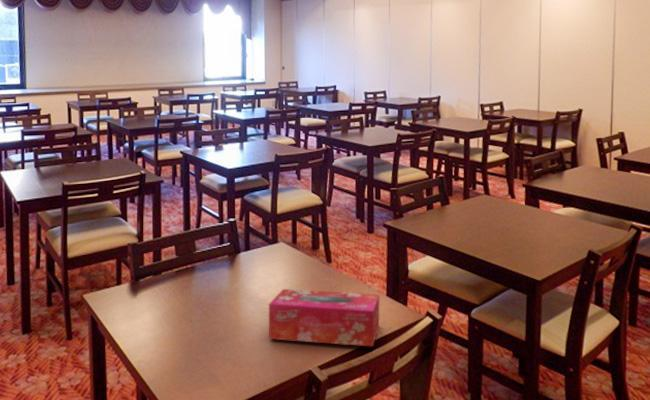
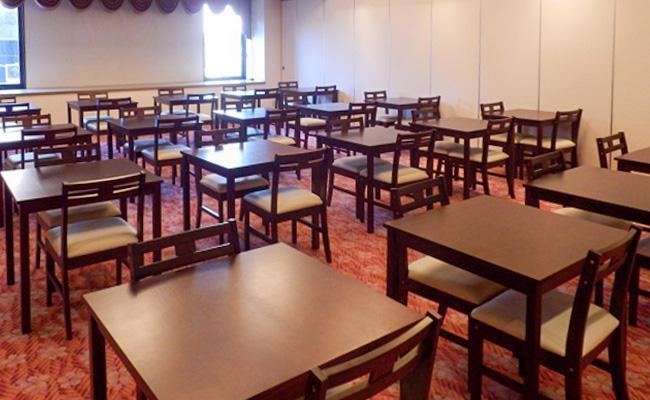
- tissue box [268,288,380,347]
